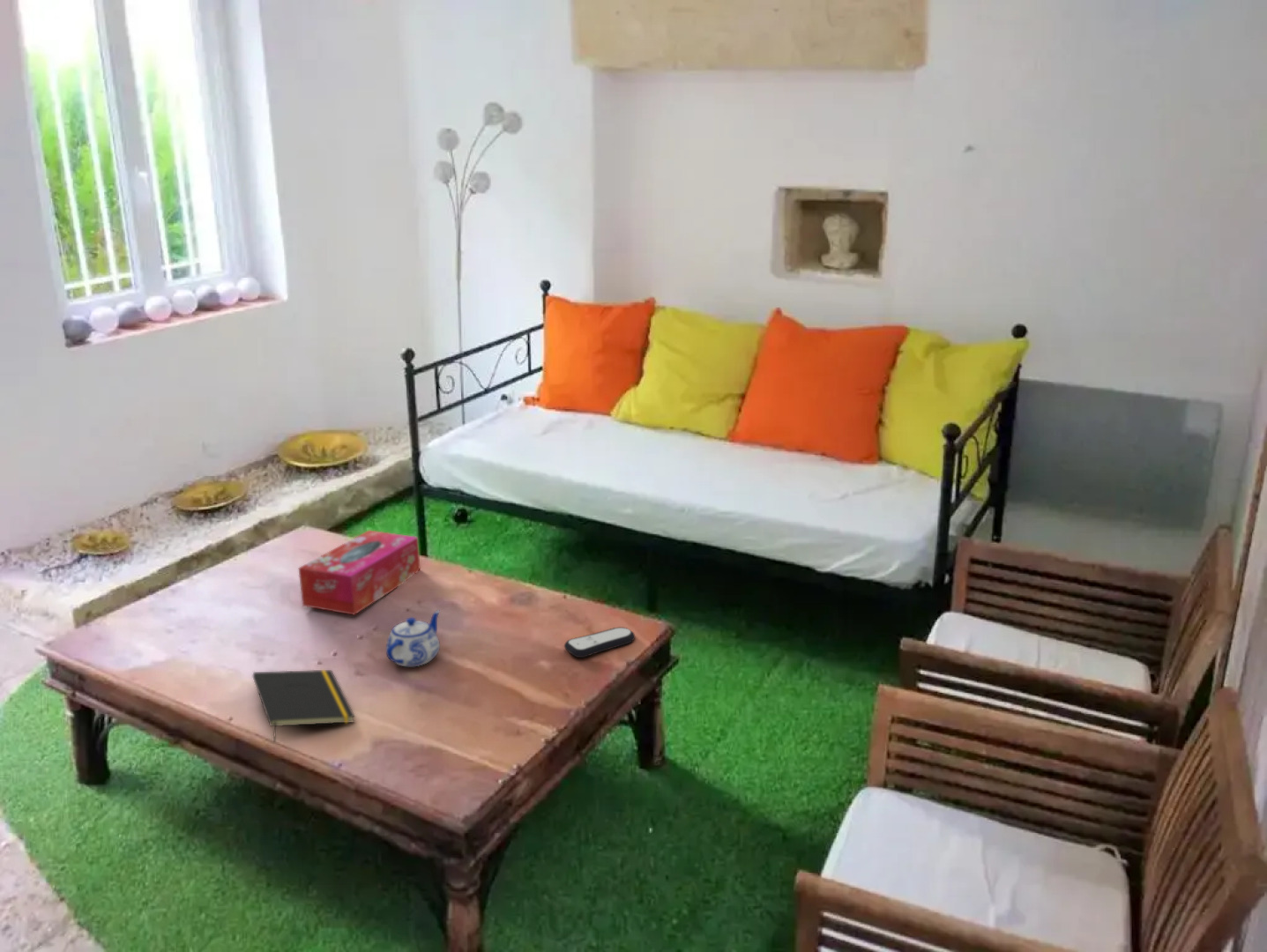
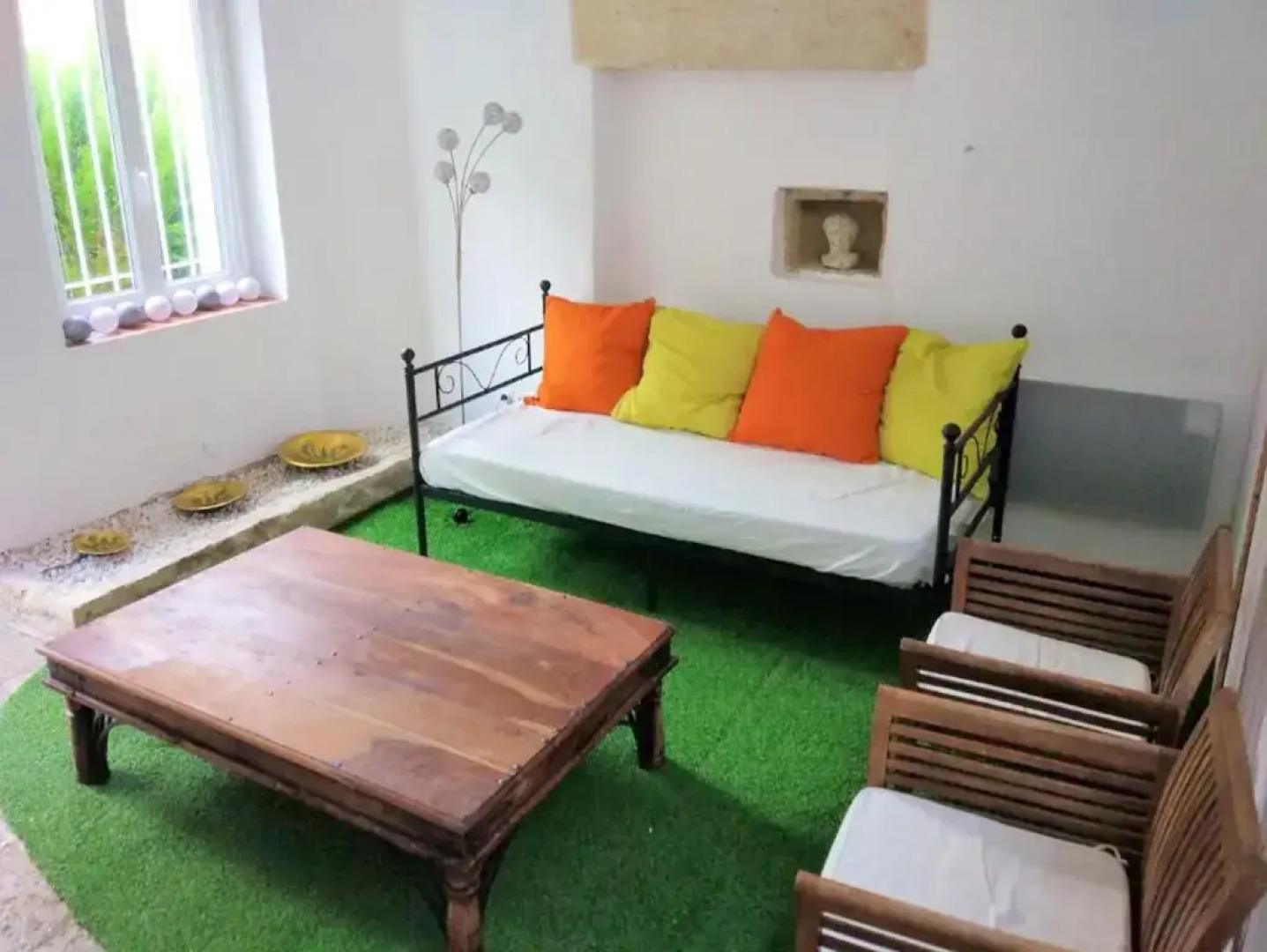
- remote control [563,627,636,658]
- notepad [252,669,355,743]
- teapot [385,609,441,667]
- tissue box [298,530,421,615]
